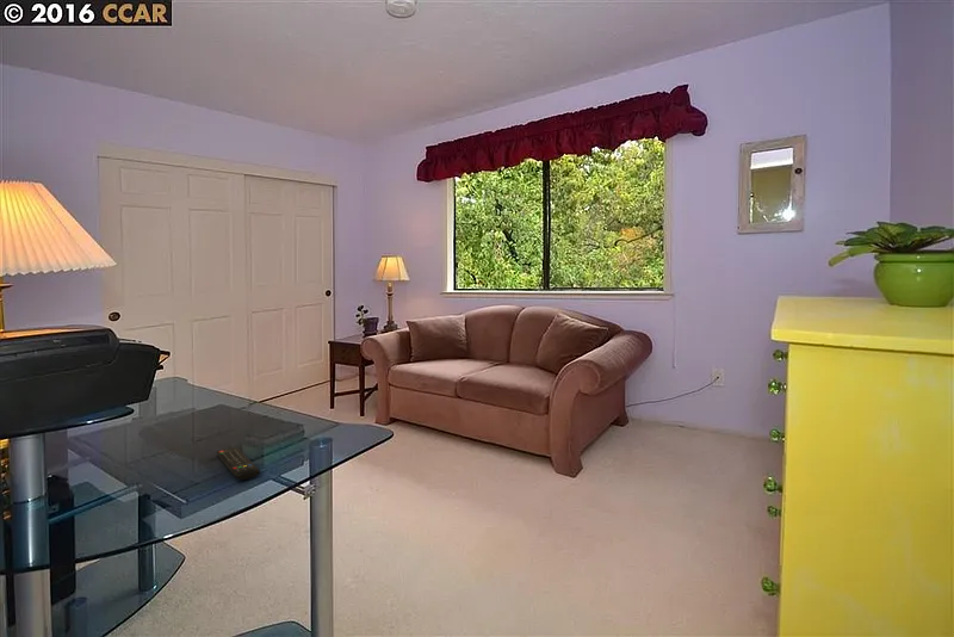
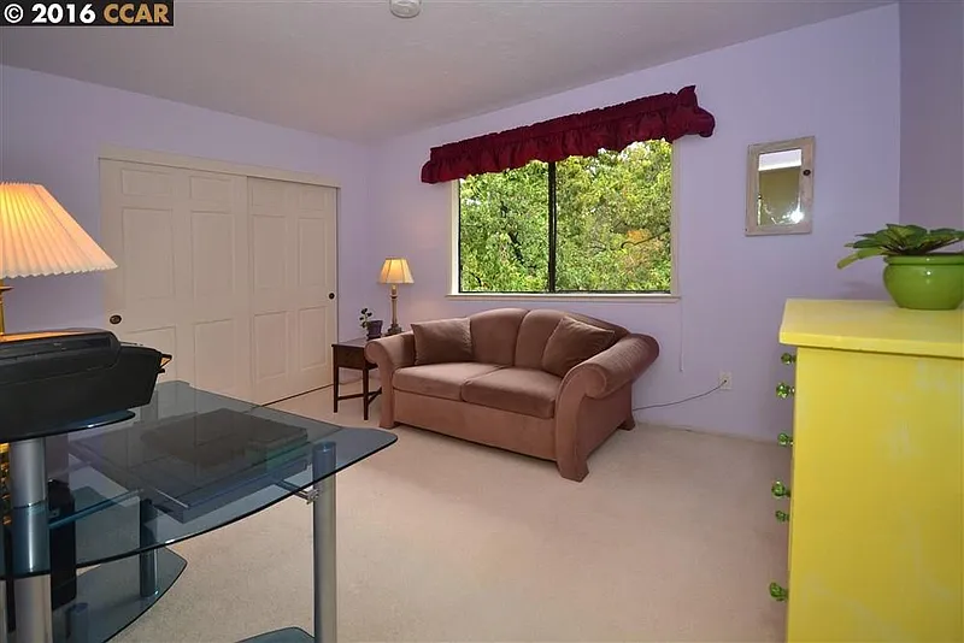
- remote control [215,446,261,481]
